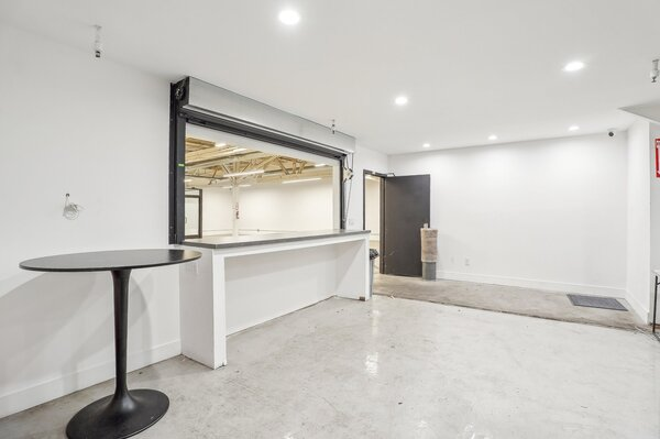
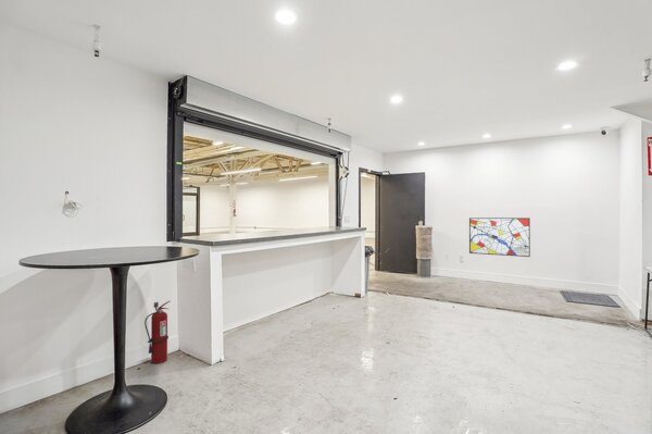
+ fire extinguisher [143,300,171,364]
+ wall art [468,216,531,258]
